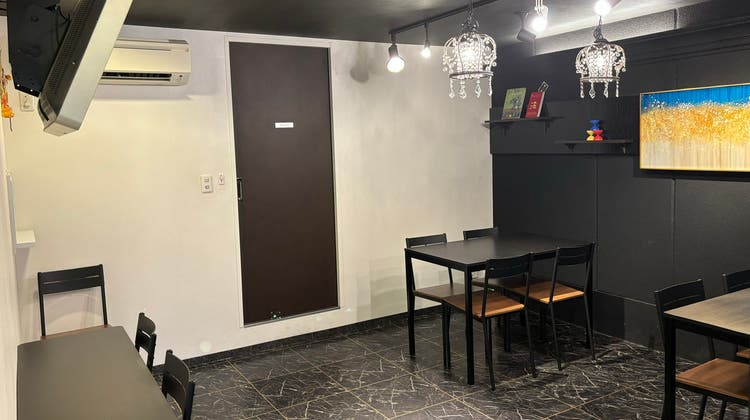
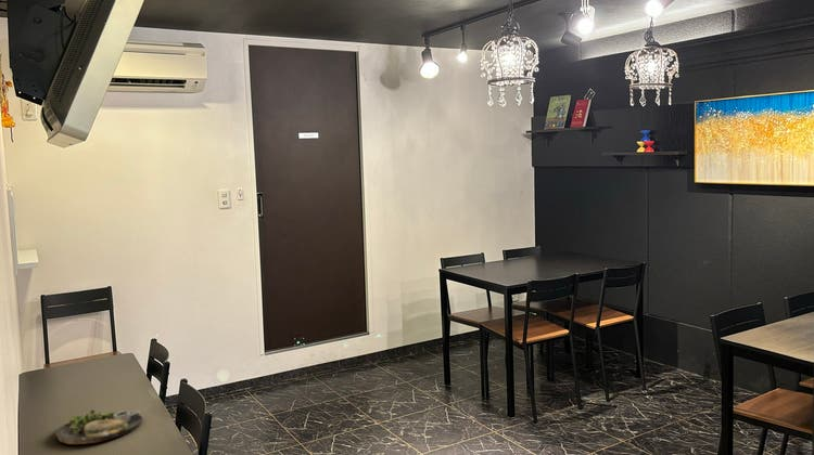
+ dinner plate [54,408,143,445]
